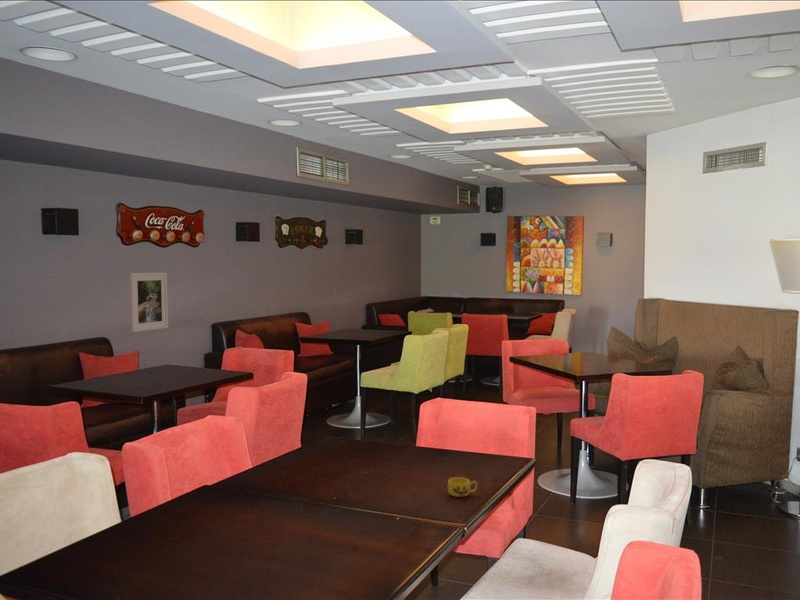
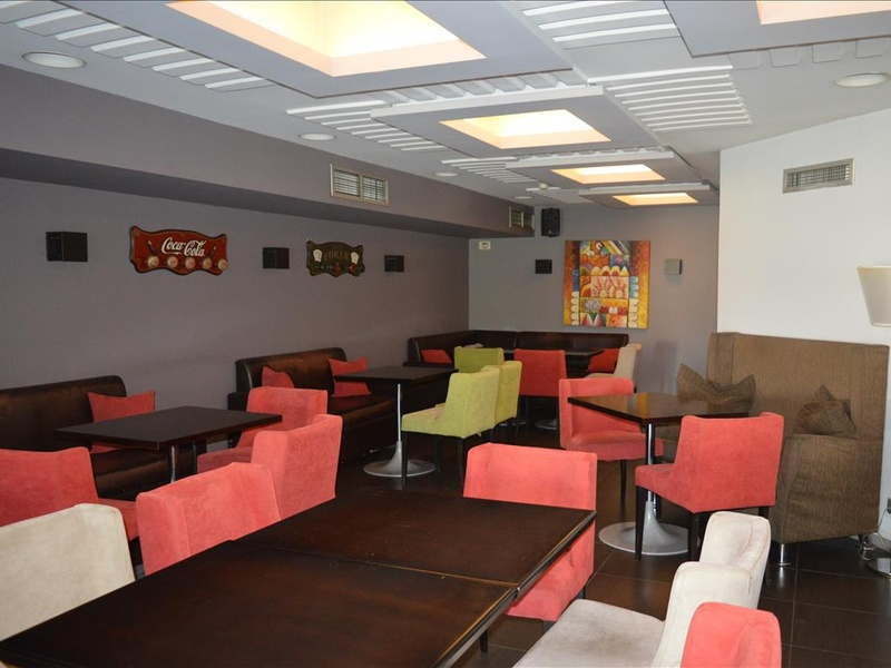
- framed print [129,271,169,333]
- cup [447,476,478,498]
